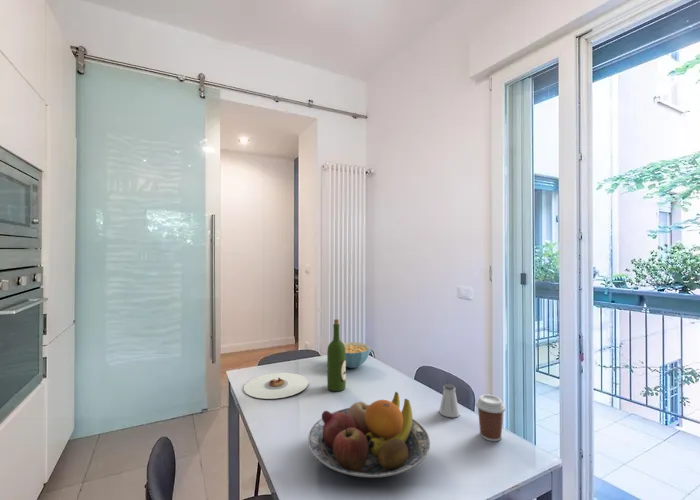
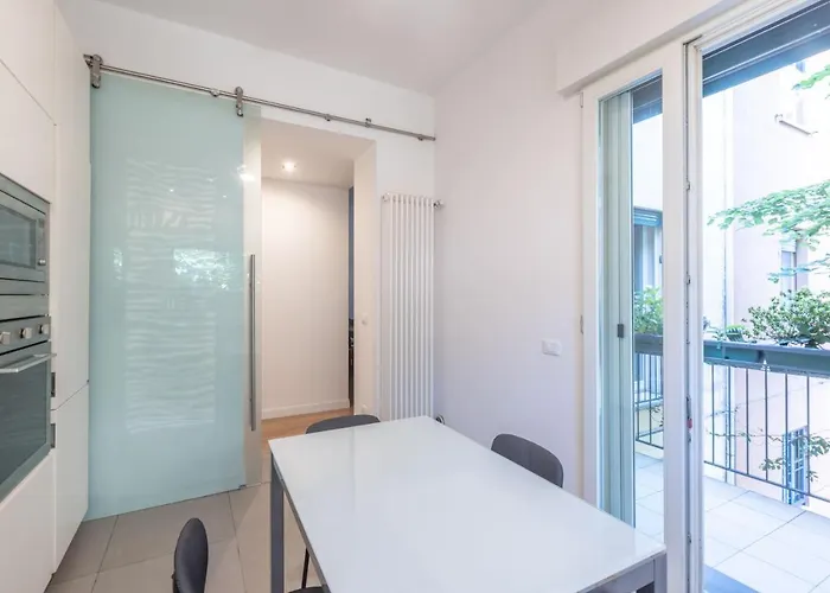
- coffee cup [475,393,507,442]
- plate [243,372,309,400]
- fruit bowl [307,391,431,478]
- wine bottle [326,318,347,392]
- saltshaker [438,383,461,419]
- cereal bowl [342,341,371,369]
